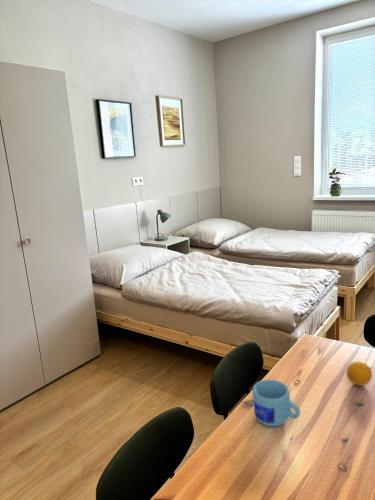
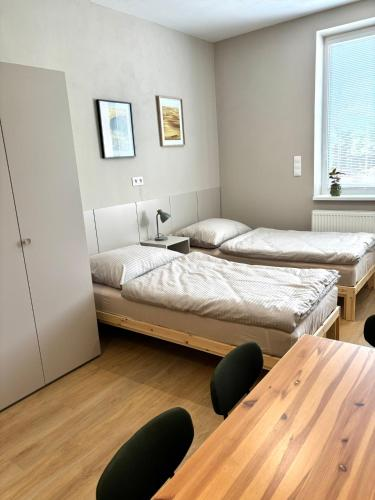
- mug [252,379,301,427]
- fruit [345,360,373,387]
